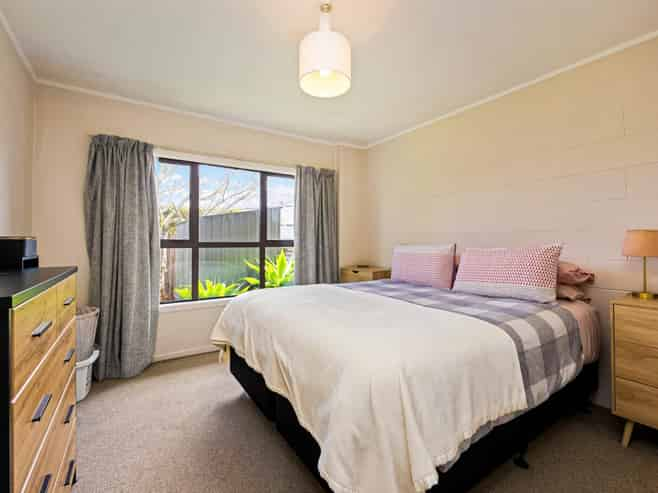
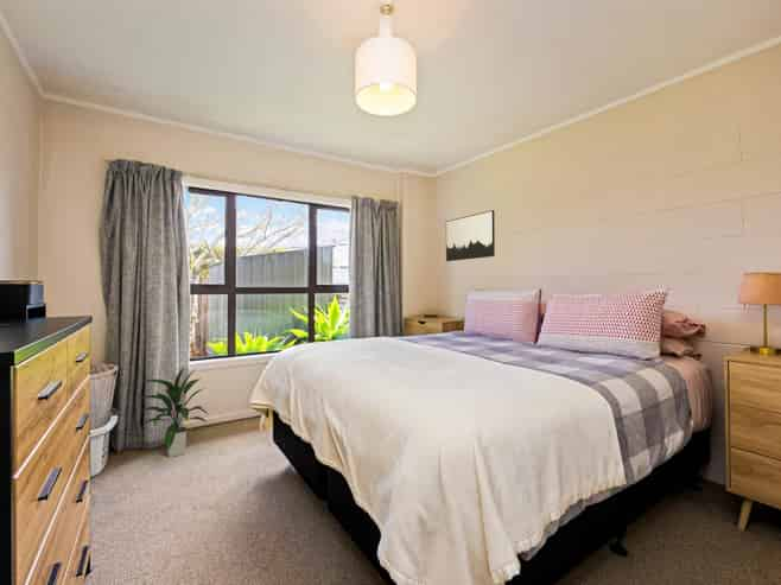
+ indoor plant [136,365,209,458]
+ wall art [445,209,496,262]
